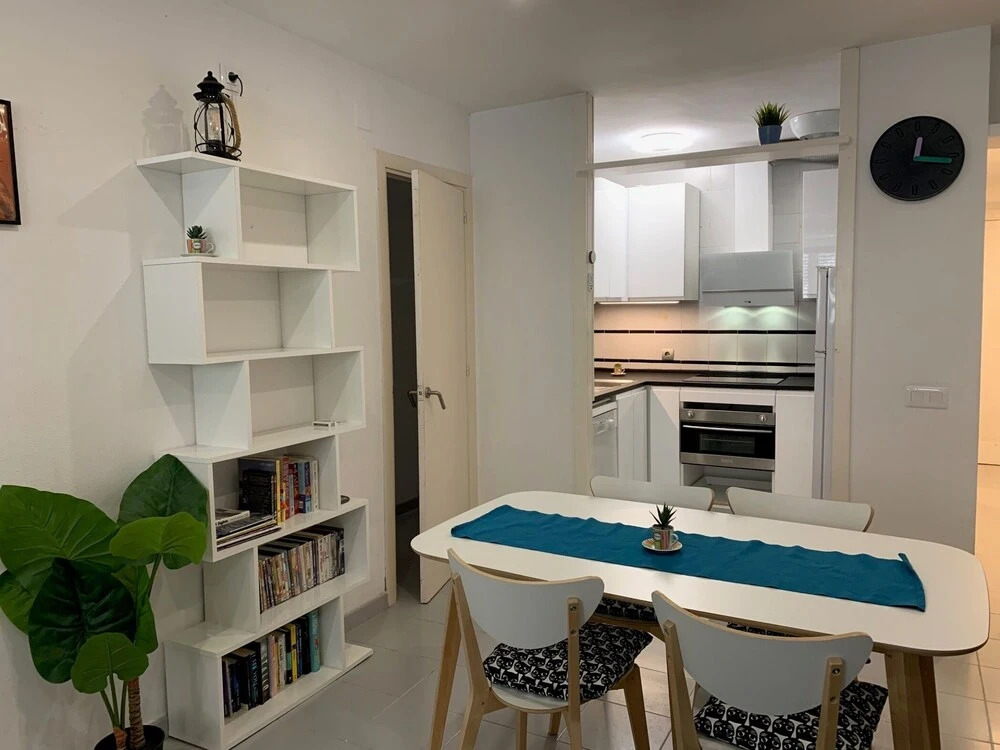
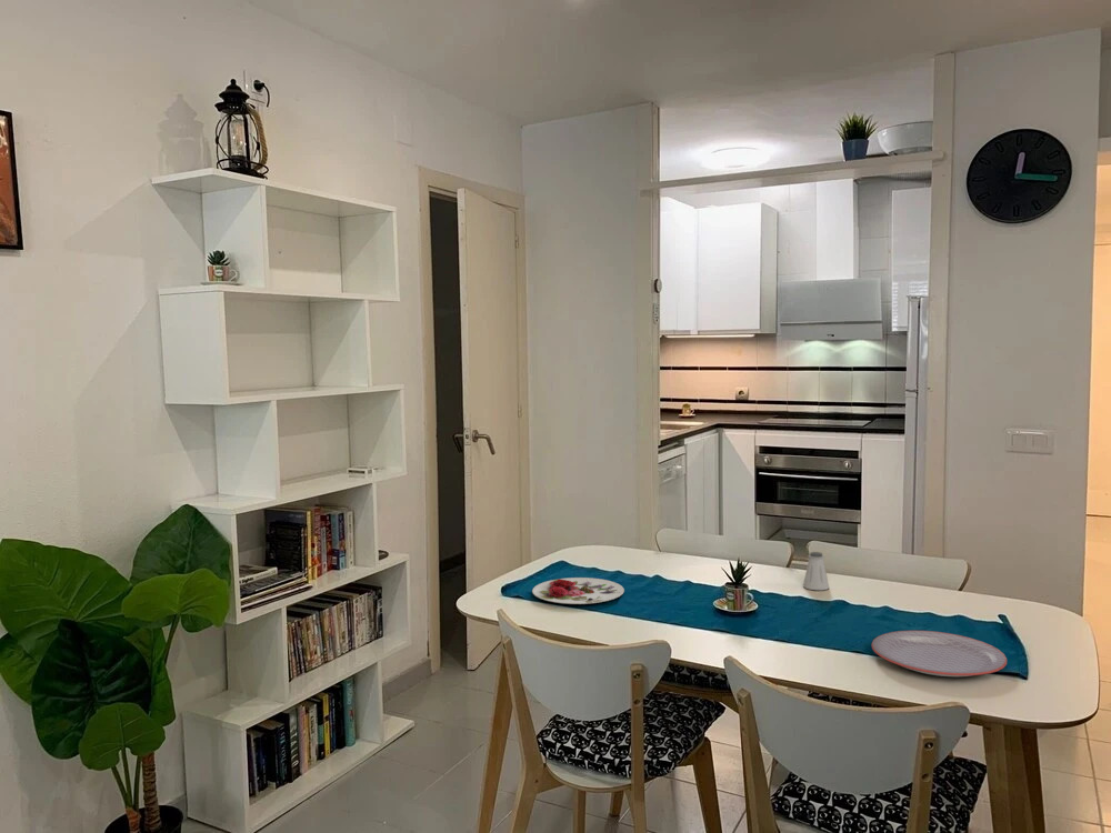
+ saltshaker [802,551,830,591]
+ plate [531,576,625,605]
+ plate [871,630,1008,678]
